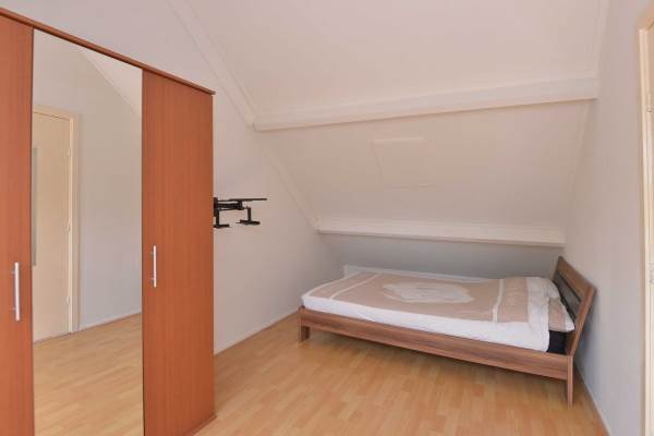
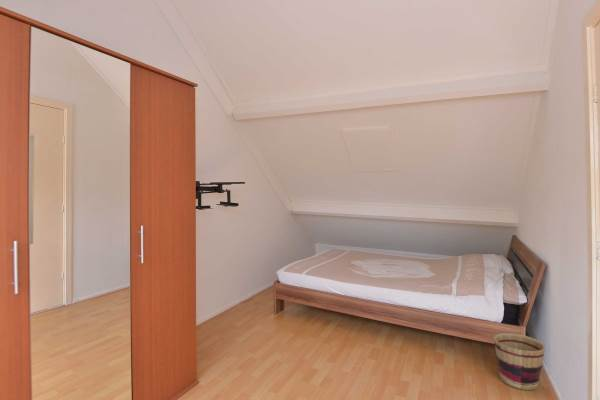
+ basket [493,332,546,391]
